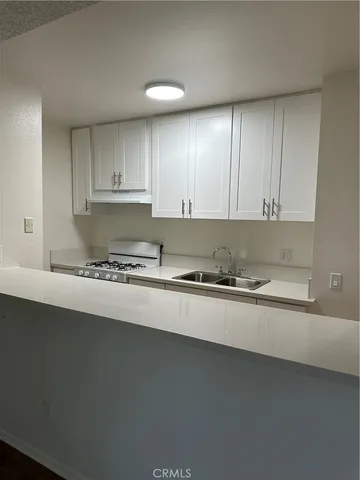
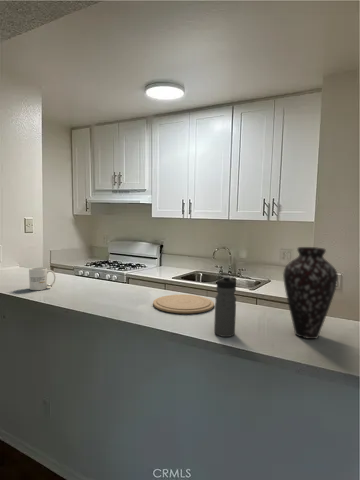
+ vase [282,246,339,340]
+ water bottle [213,275,237,338]
+ plate [152,294,215,314]
+ mug [28,266,57,291]
